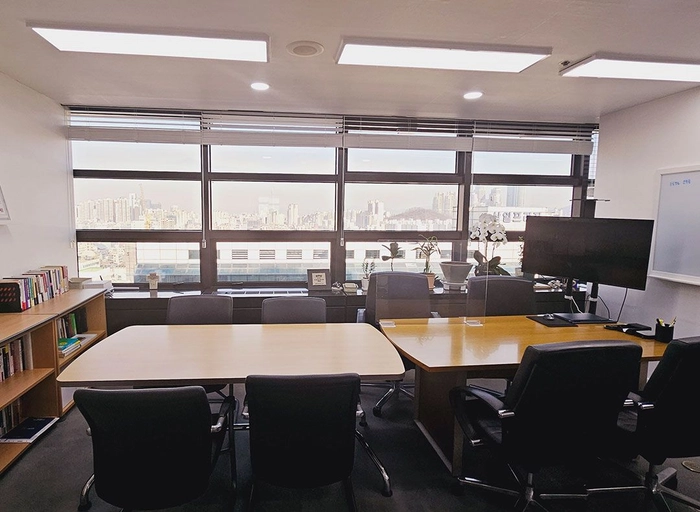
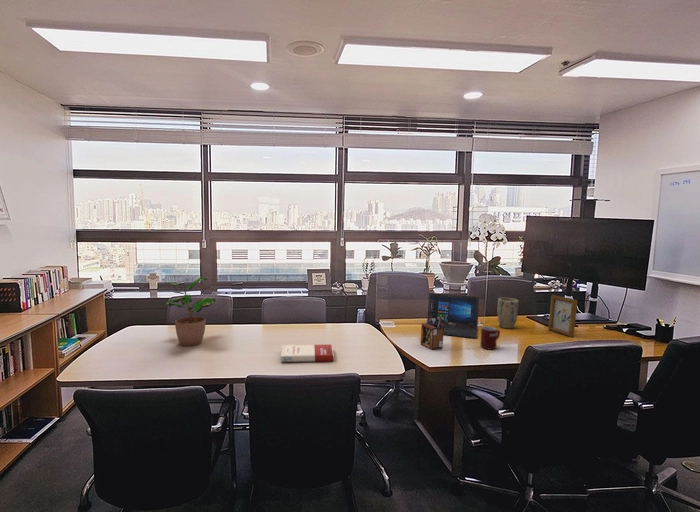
+ potted plant [162,276,216,347]
+ laptop [426,292,480,339]
+ plant pot [497,297,519,329]
+ book [280,343,335,363]
+ mug [480,325,501,351]
+ desk organizer [420,316,444,350]
+ picture frame [547,294,578,338]
